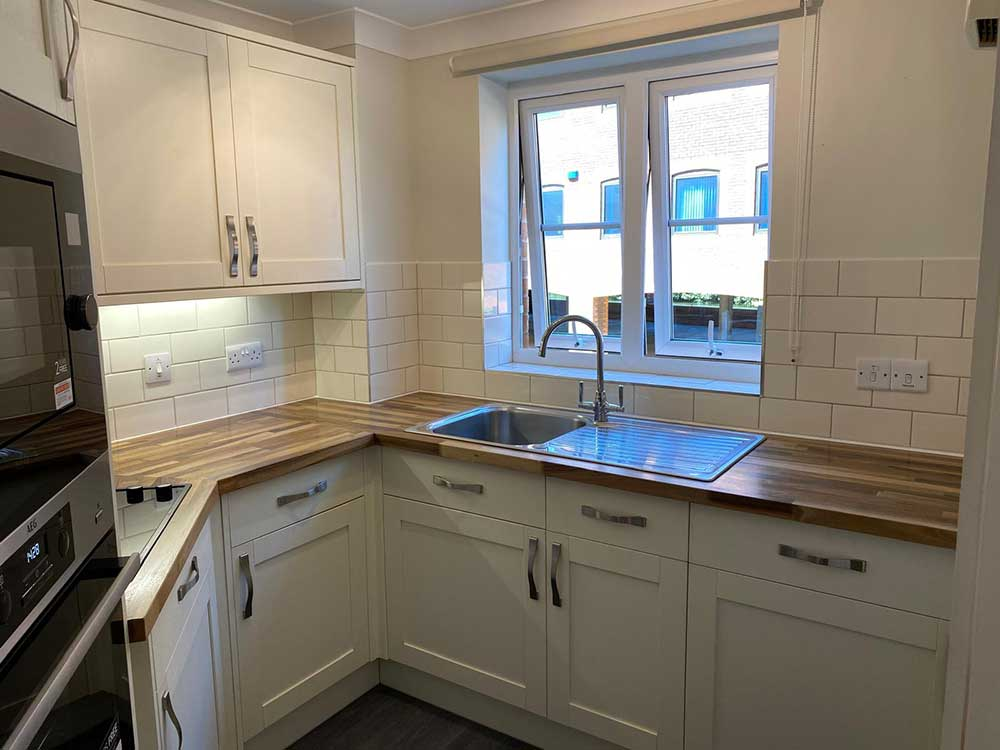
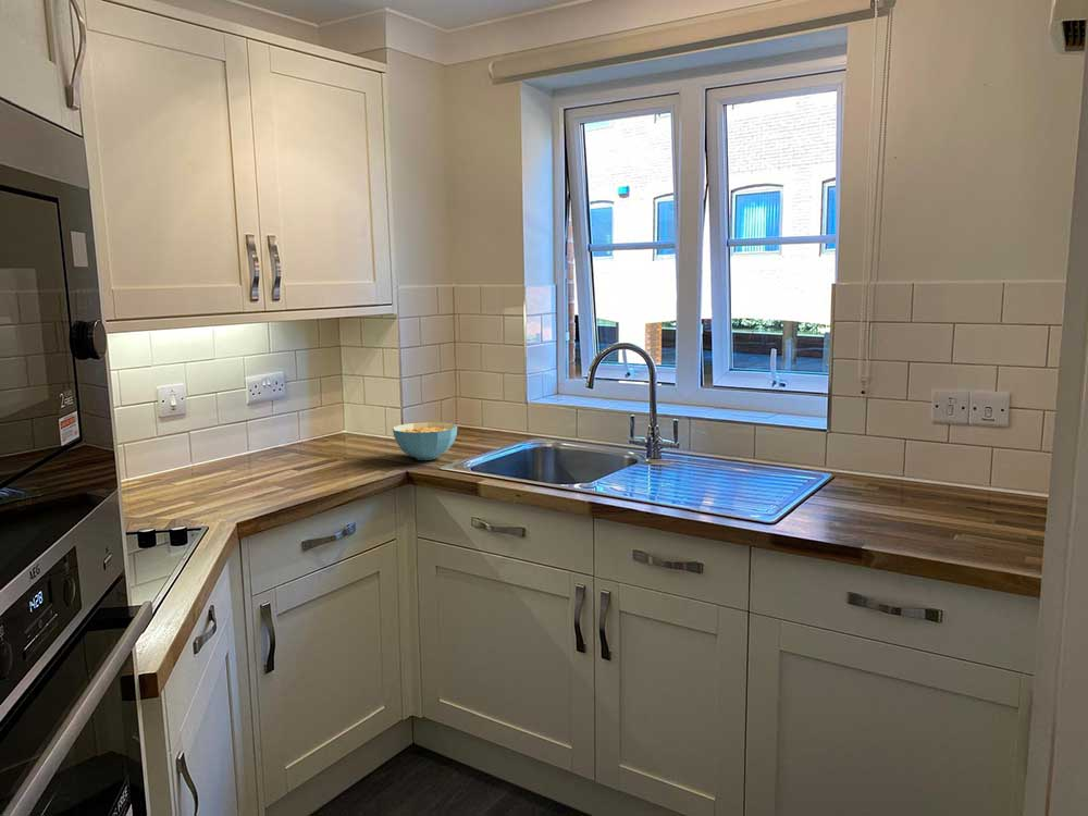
+ cereal bowl [392,421,458,461]
